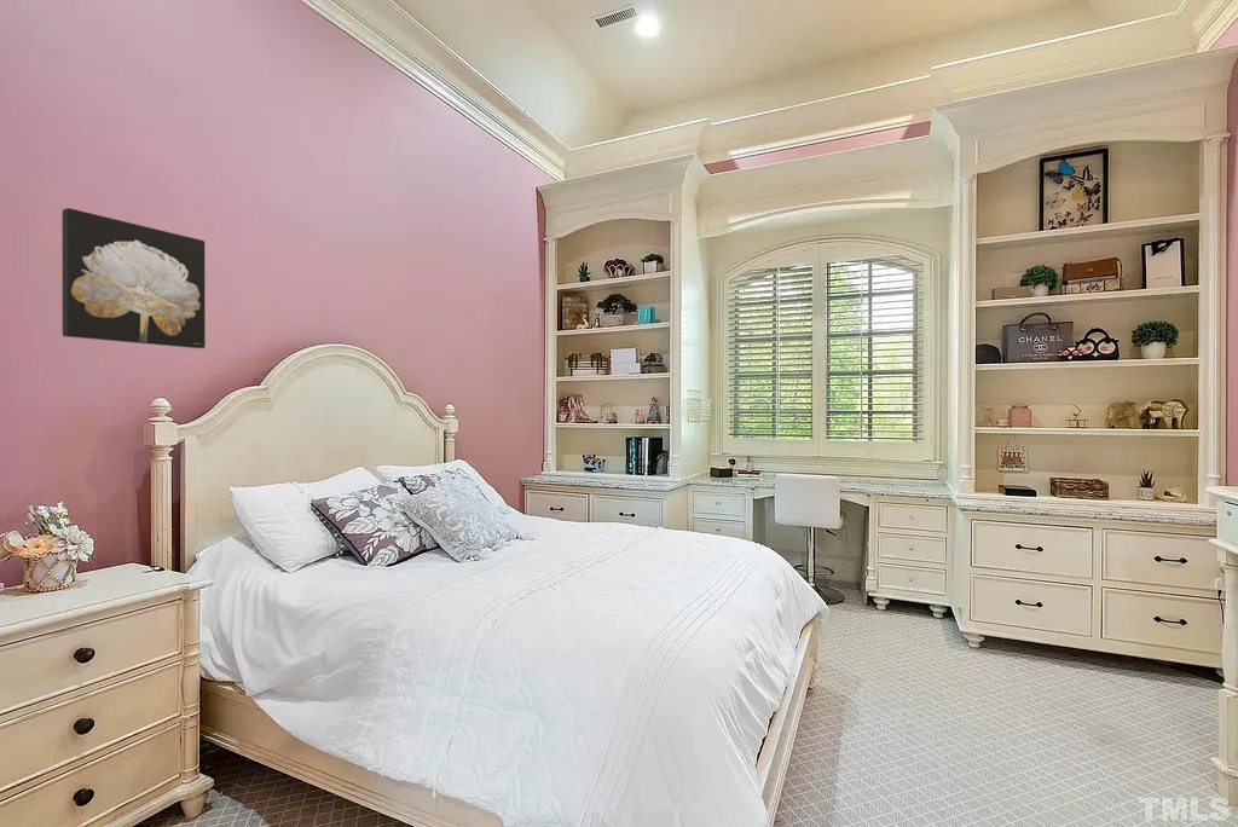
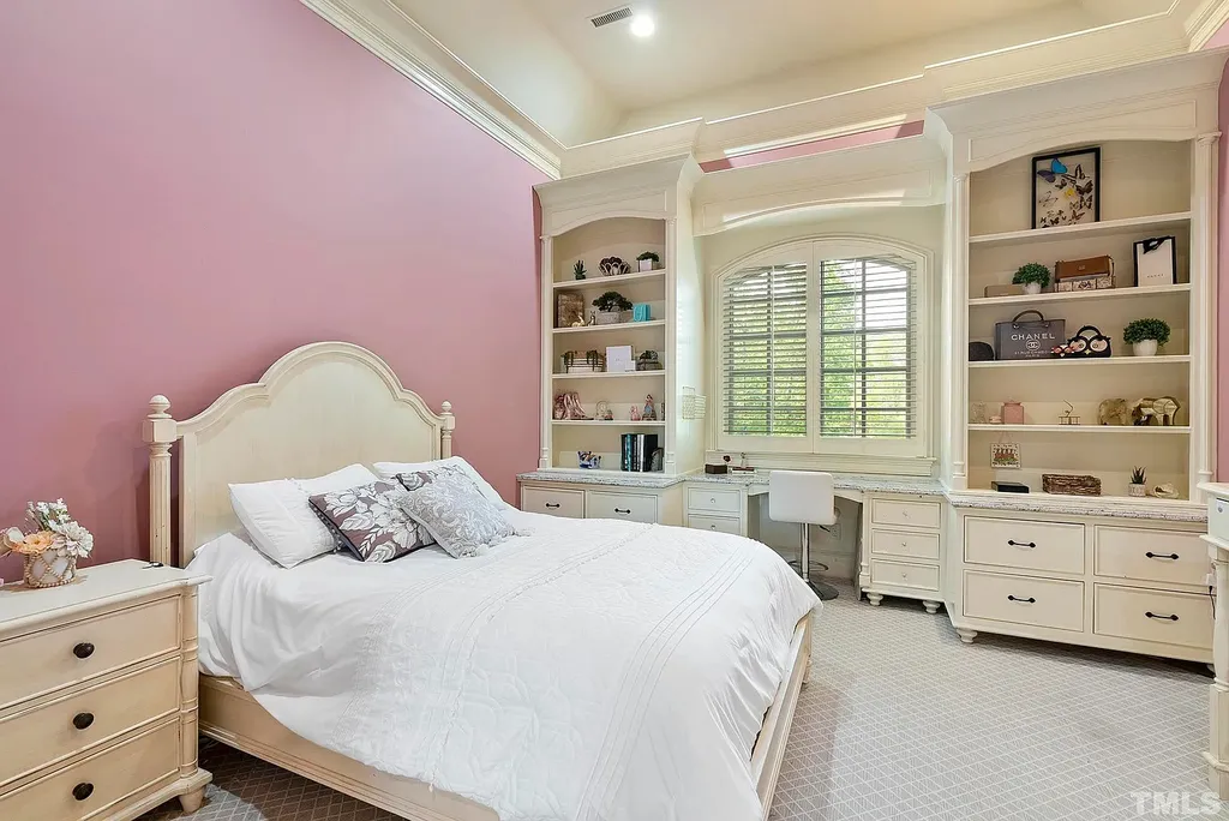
- wall art [62,207,207,349]
